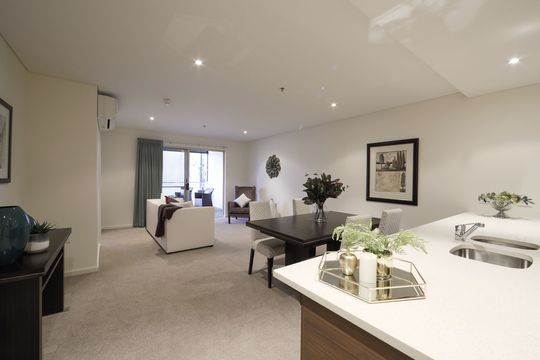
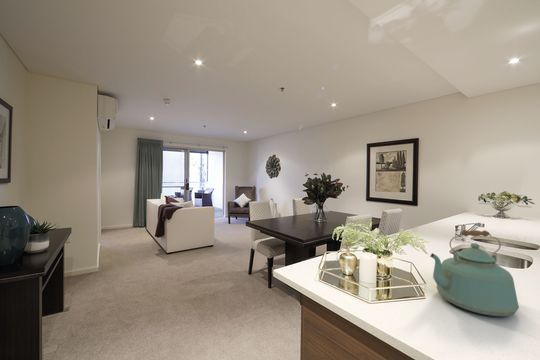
+ kettle [429,229,520,317]
